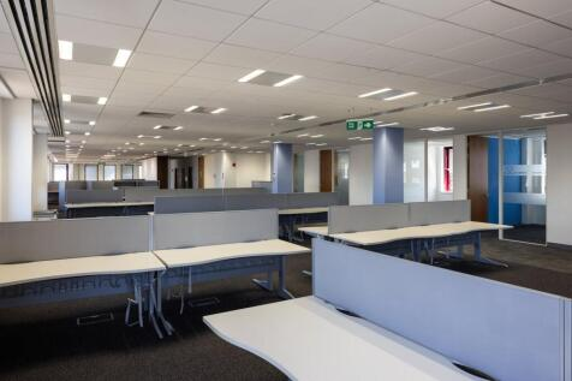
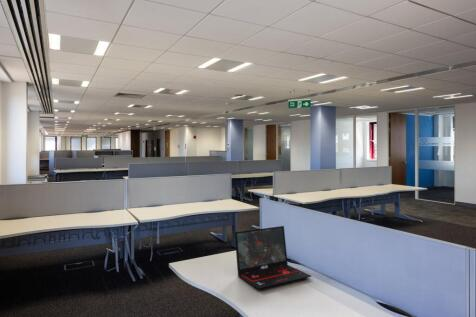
+ laptop [234,225,312,290]
